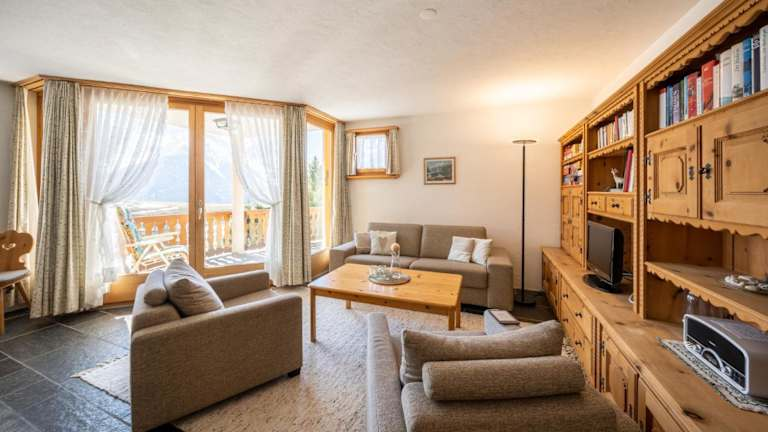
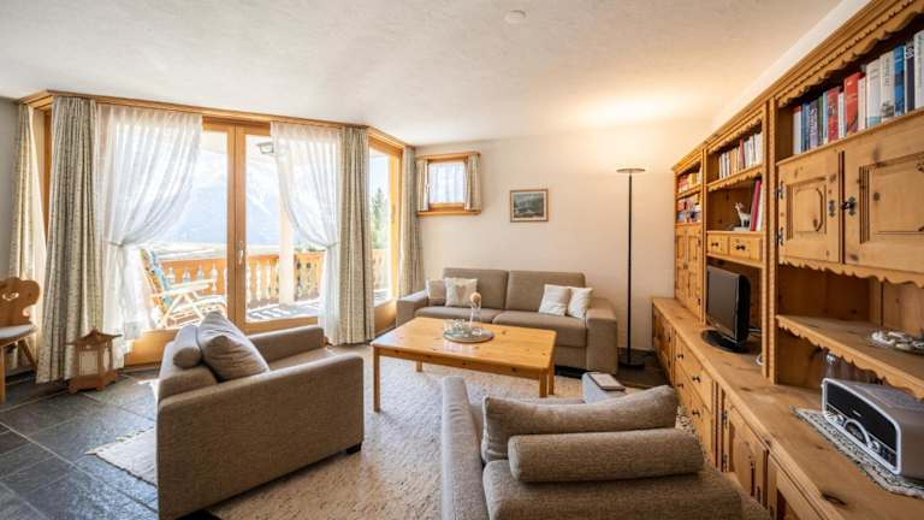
+ lantern [61,325,124,395]
